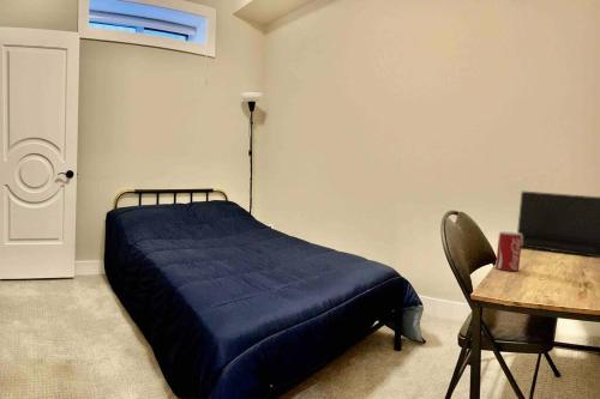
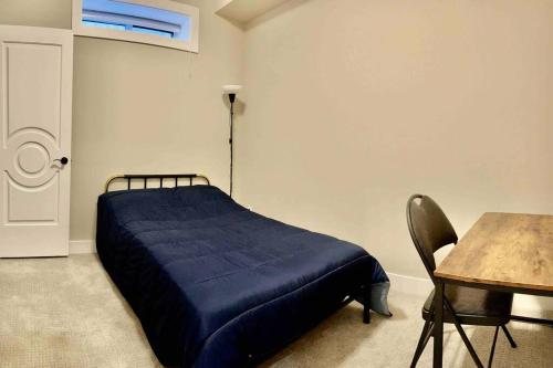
- laptop [516,191,600,259]
- beverage can [494,231,522,272]
